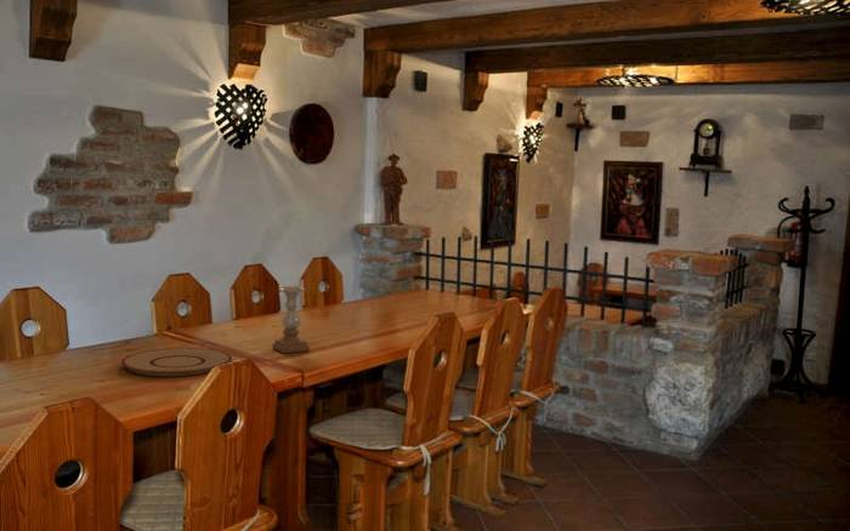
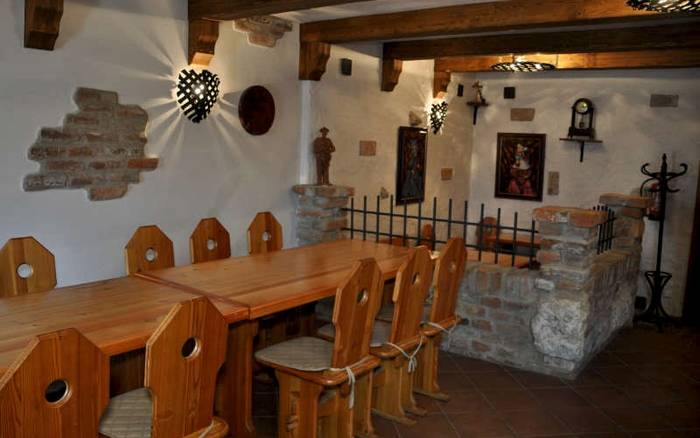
- candle holder [271,286,311,354]
- plate [120,347,233,377]
